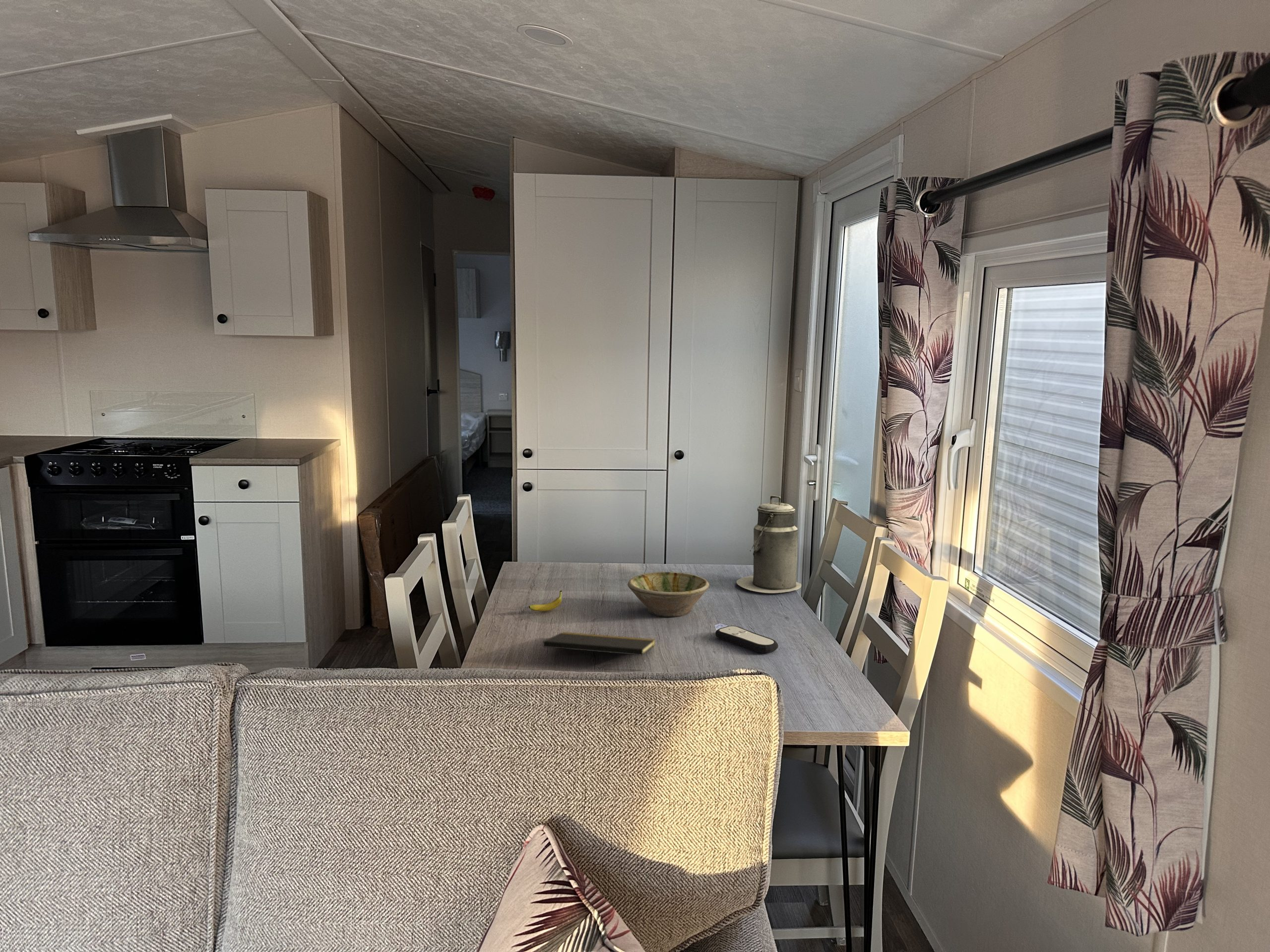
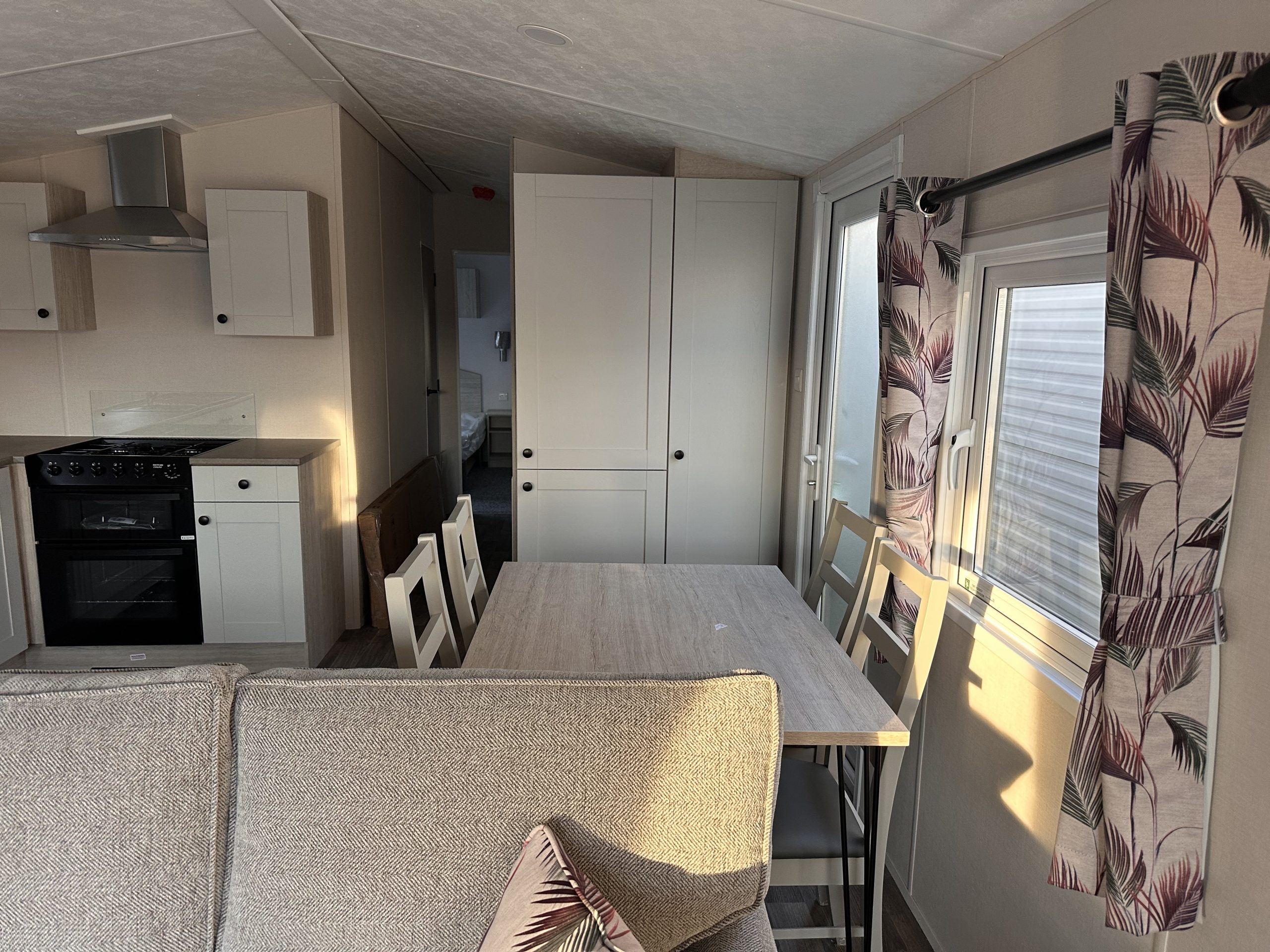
- remote control [715,625,779,654]
- bowl [627,571,710,617]
- notepad [542,632,655,669]
- fruit [528,590,563,612]
- canister [736,495,802,594]
